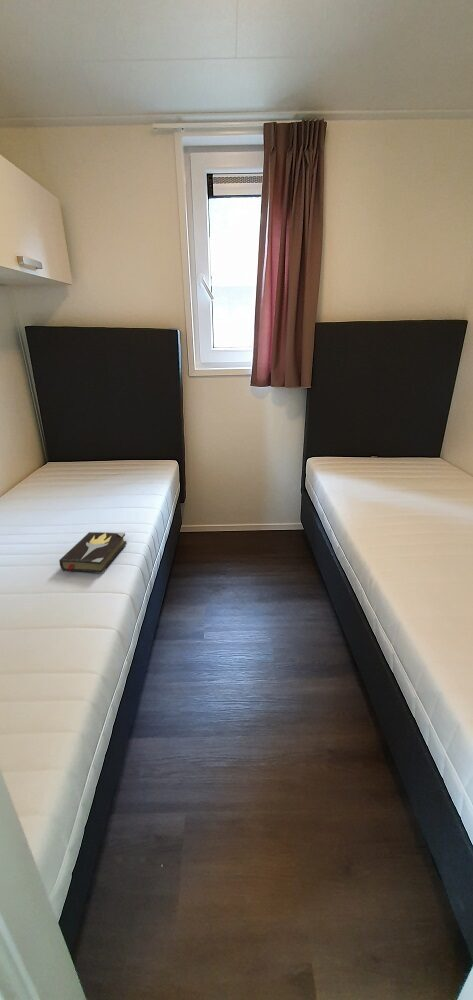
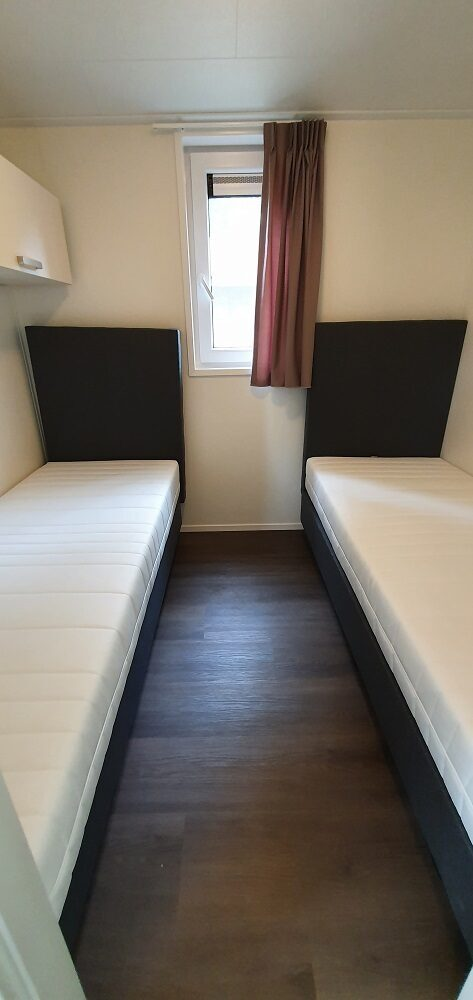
- hardback book [58,531,128,575]
